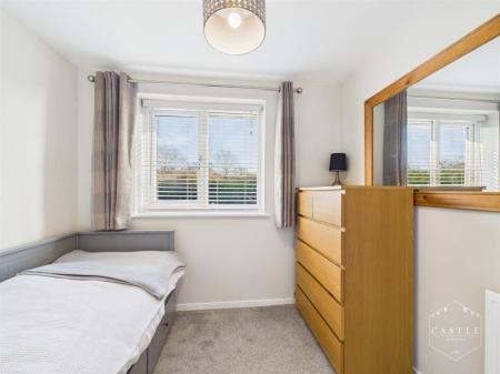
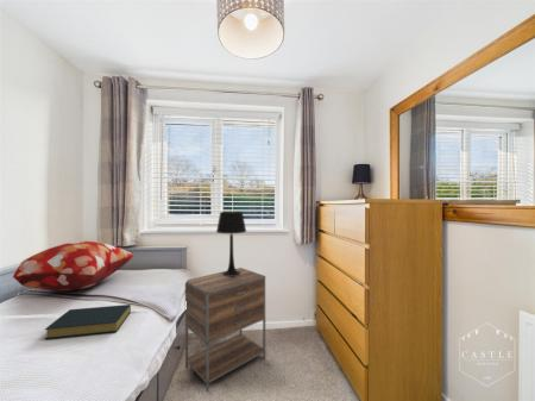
+ nightstand [184,267,266,393]
+ table lamp [215,211,247,276]
+ decorative pillow [12,240,134,292]
+ hardback book [44,303,132,340]
